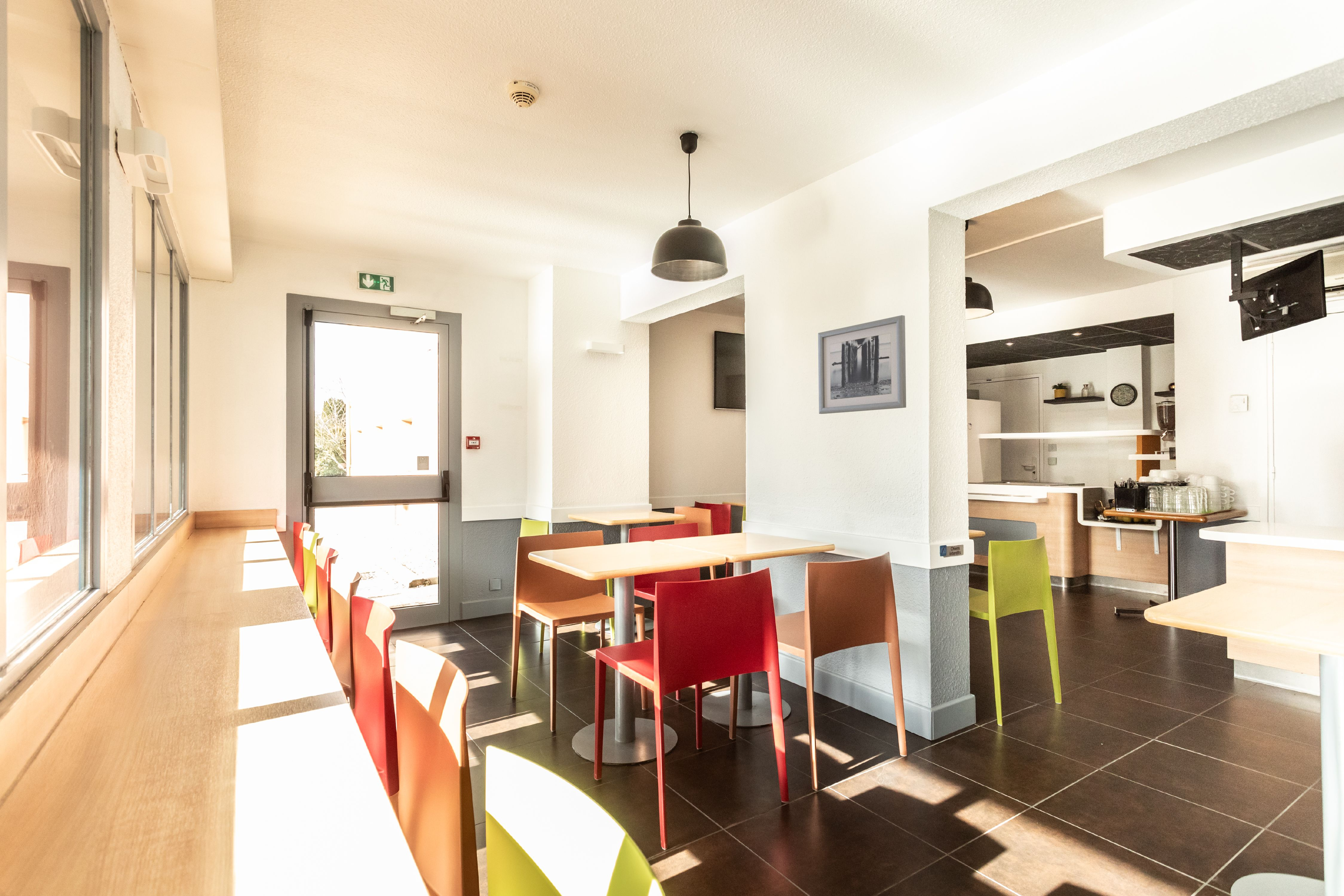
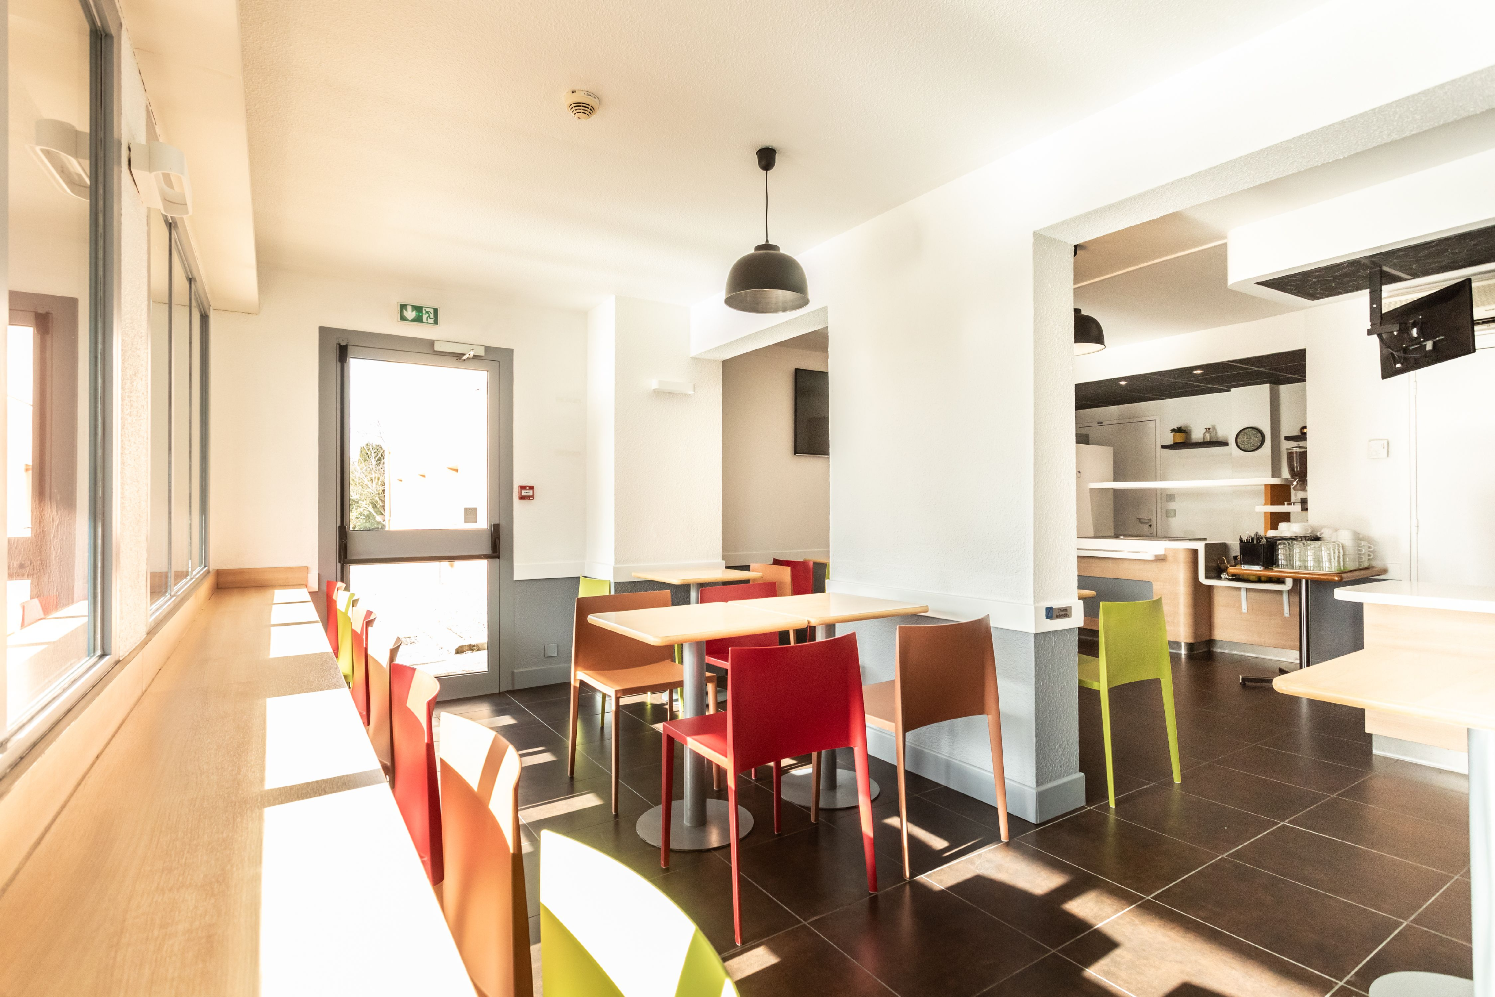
- wall art [818,315,907,414]
